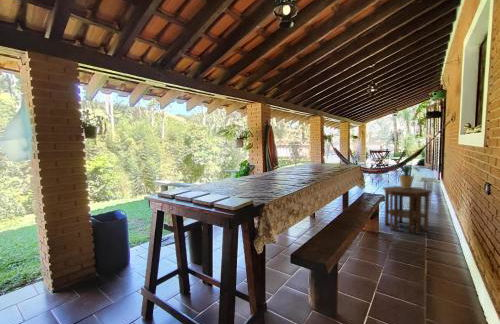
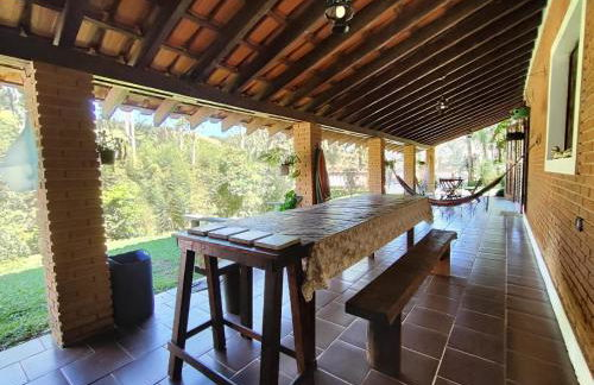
- side table [382,185,433,234]
- potted plant [392,164,422,188]
